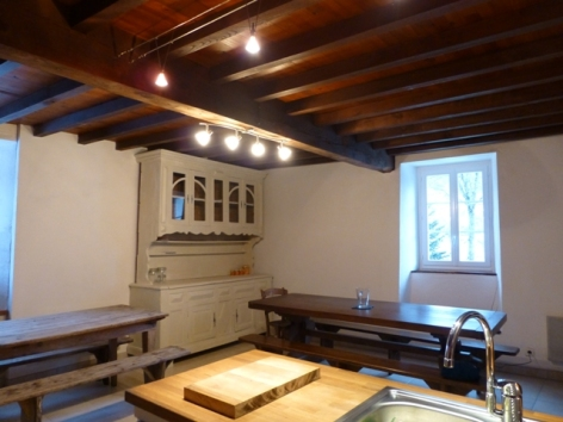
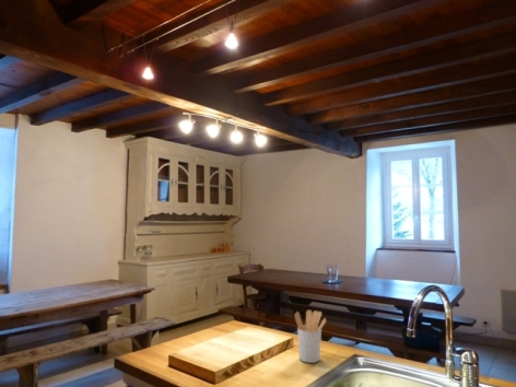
+ utensil holder [294,309,327,364]
